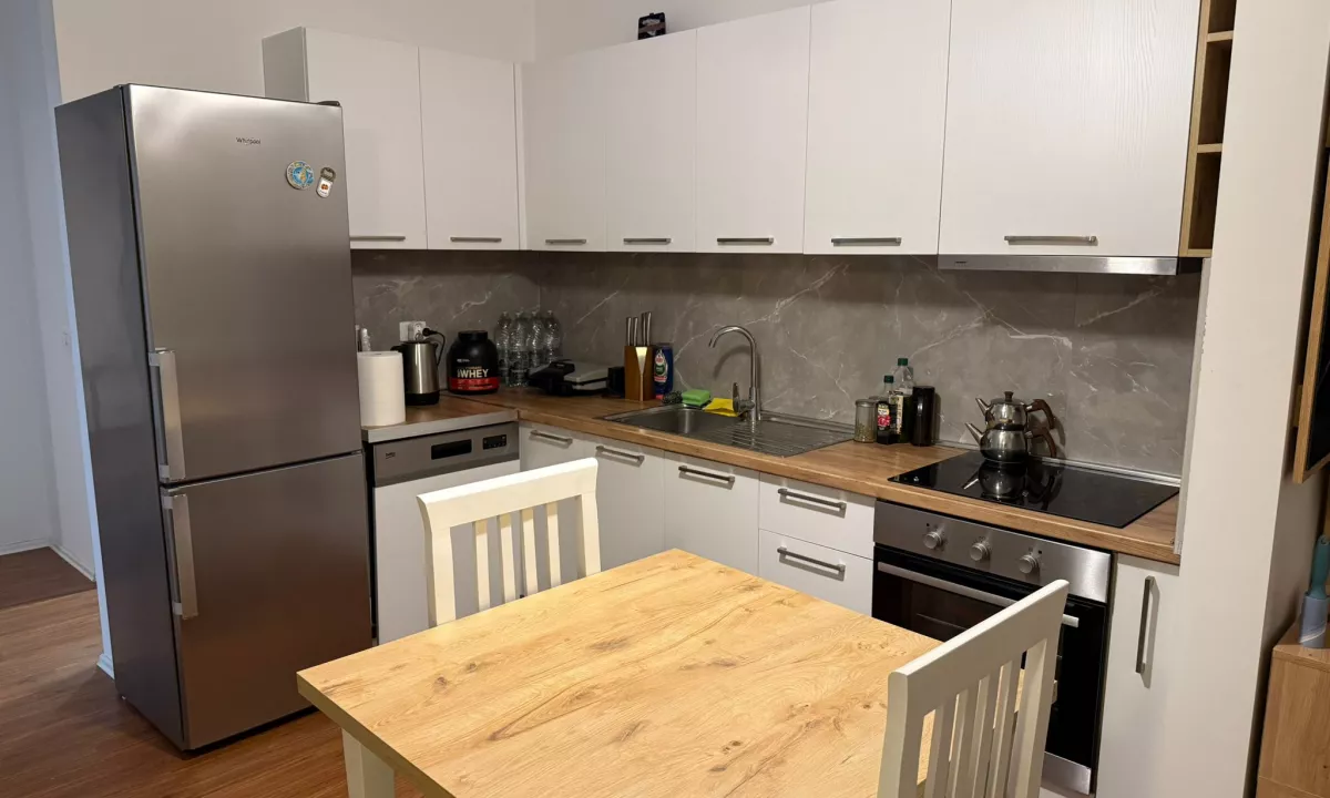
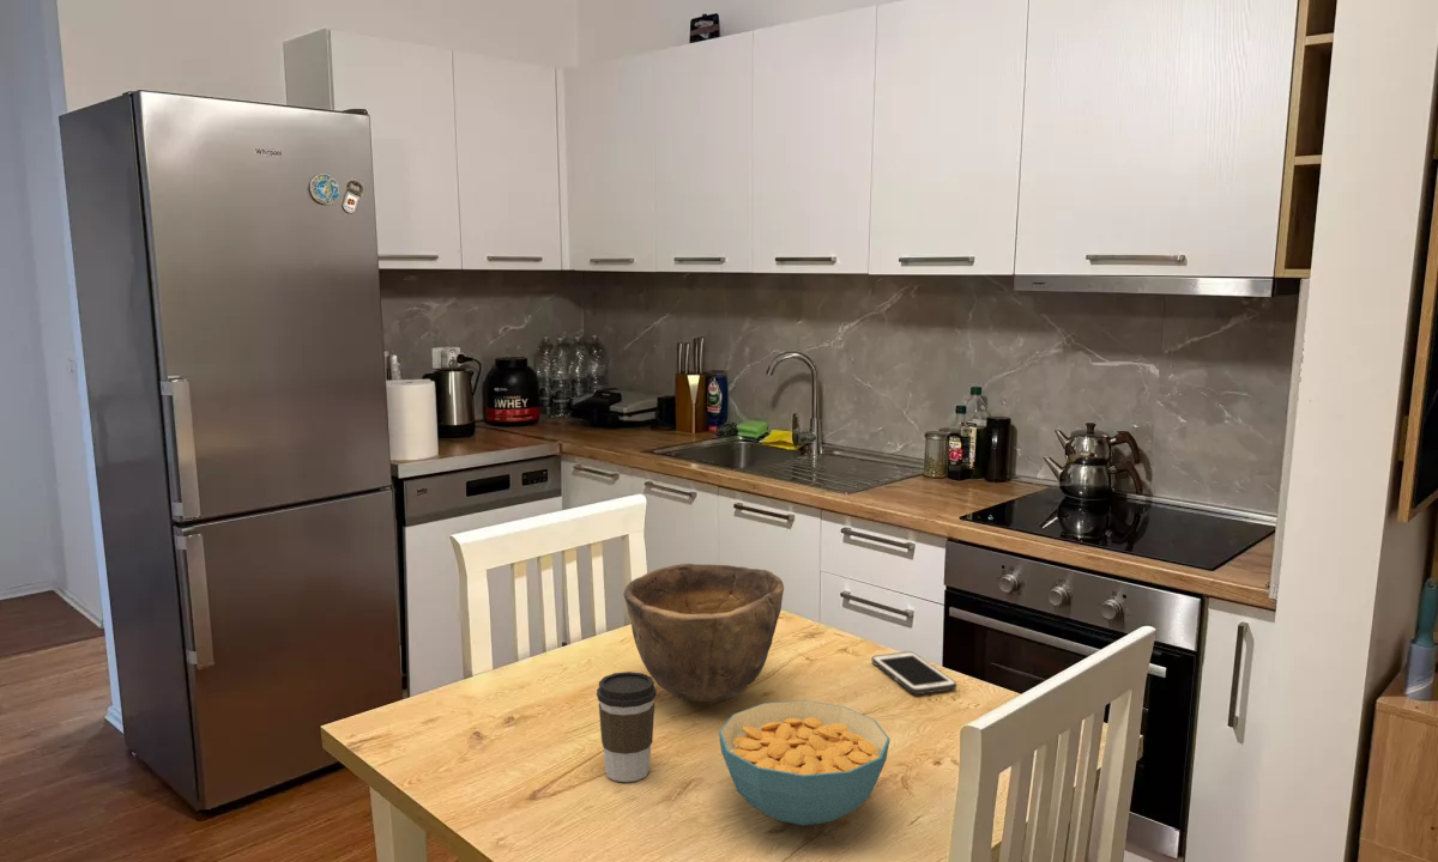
+ bowl [622,563,785,703]
+ cell phone [871,650,957,696]
+ coffee cup [596,670,658,783]
+ cereal bowl [718,699,890,827]
